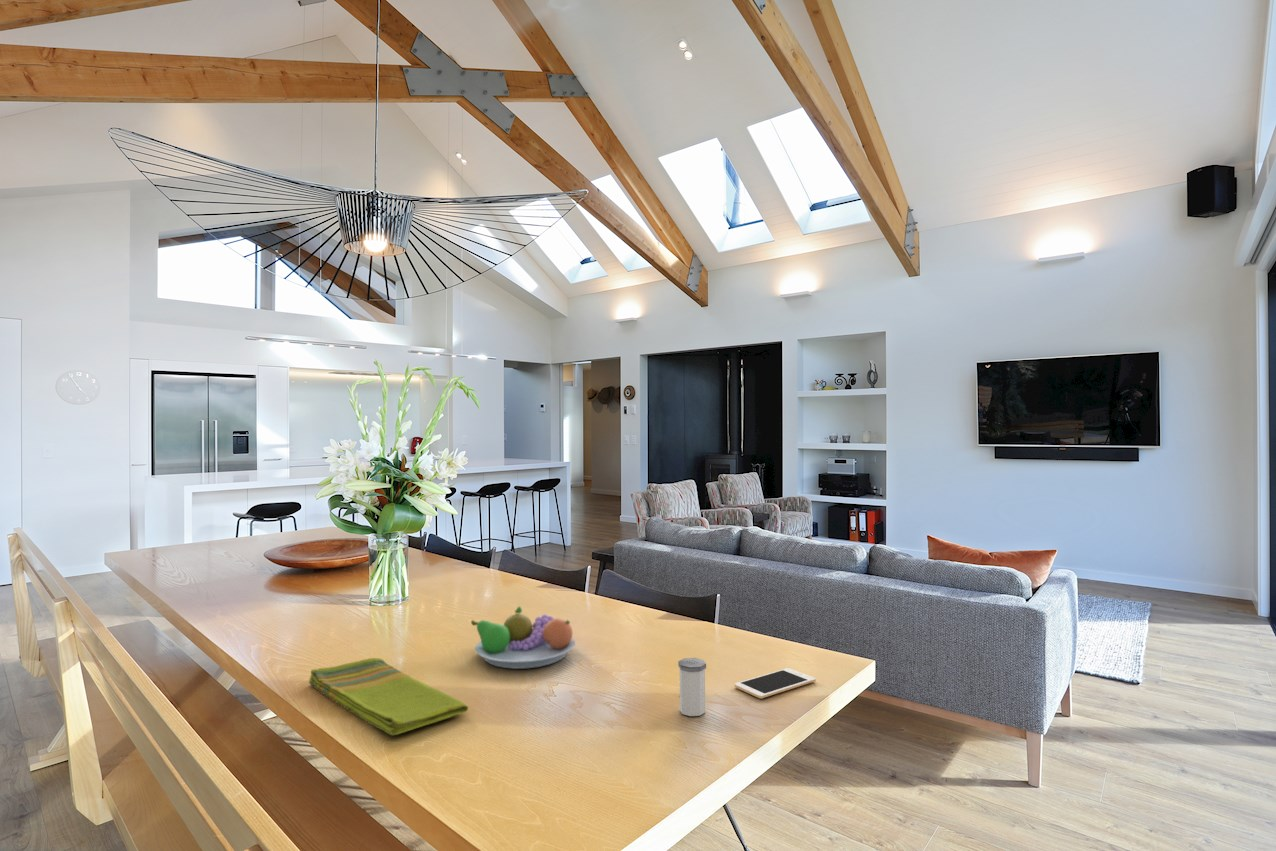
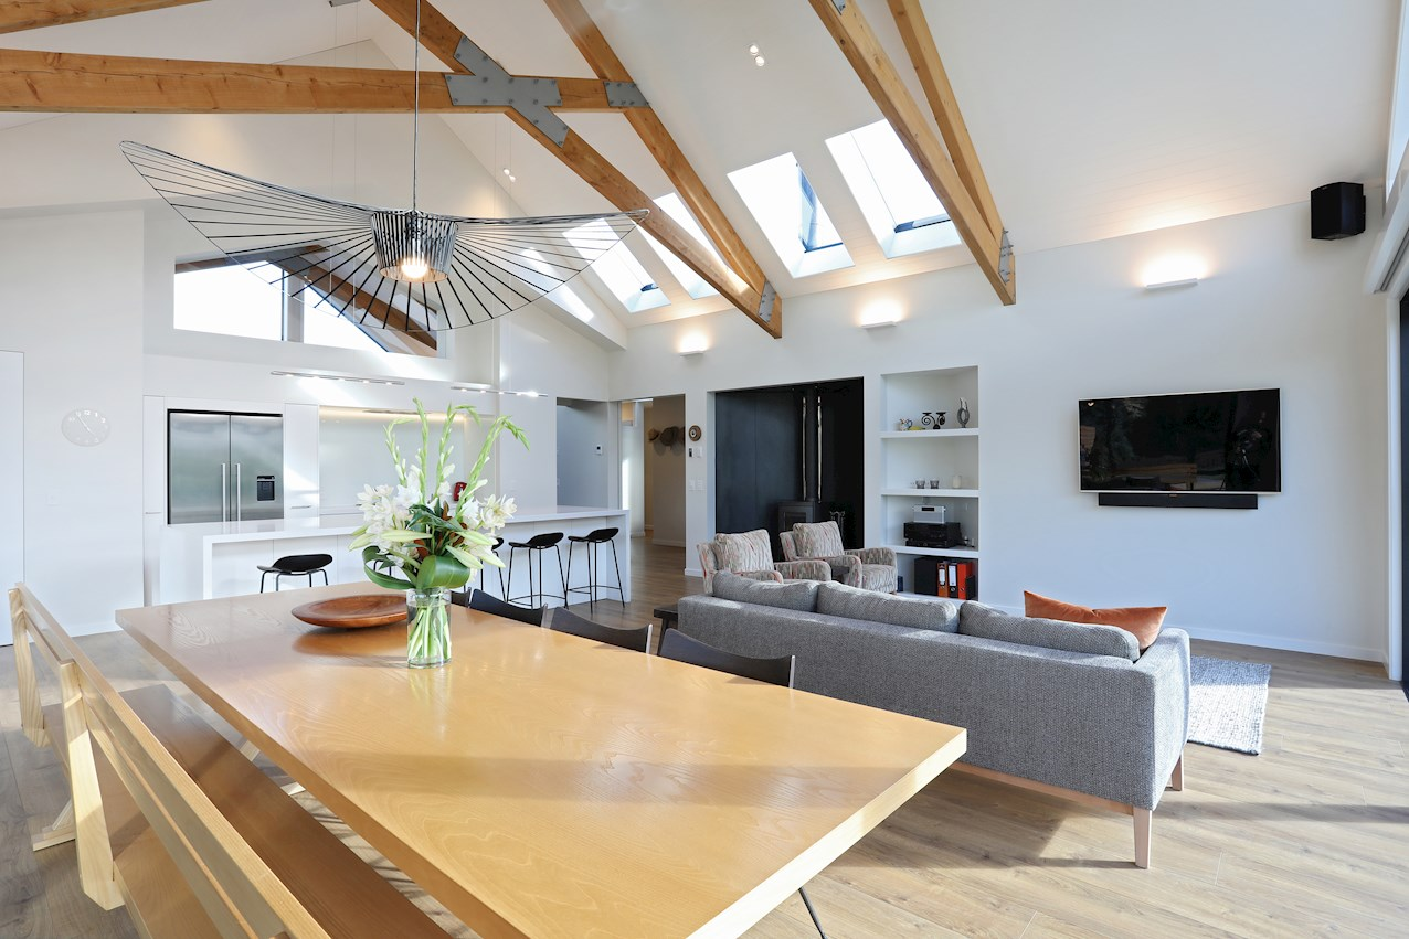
- fruit bowl [470,605,576,670]
- dish towel [308,657,469,736]
- cell phone [734,667,817,699]
- salt shaker [677,657,707,717]
